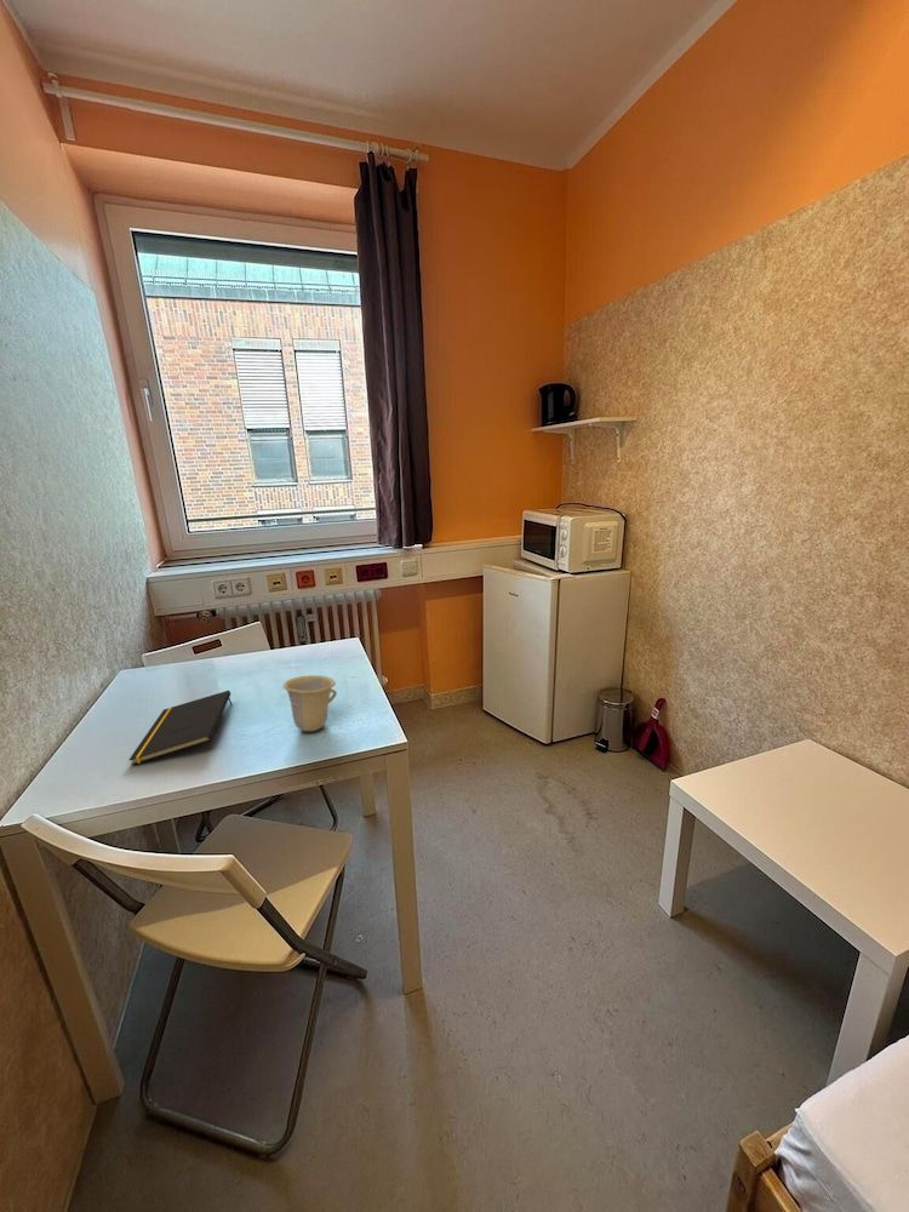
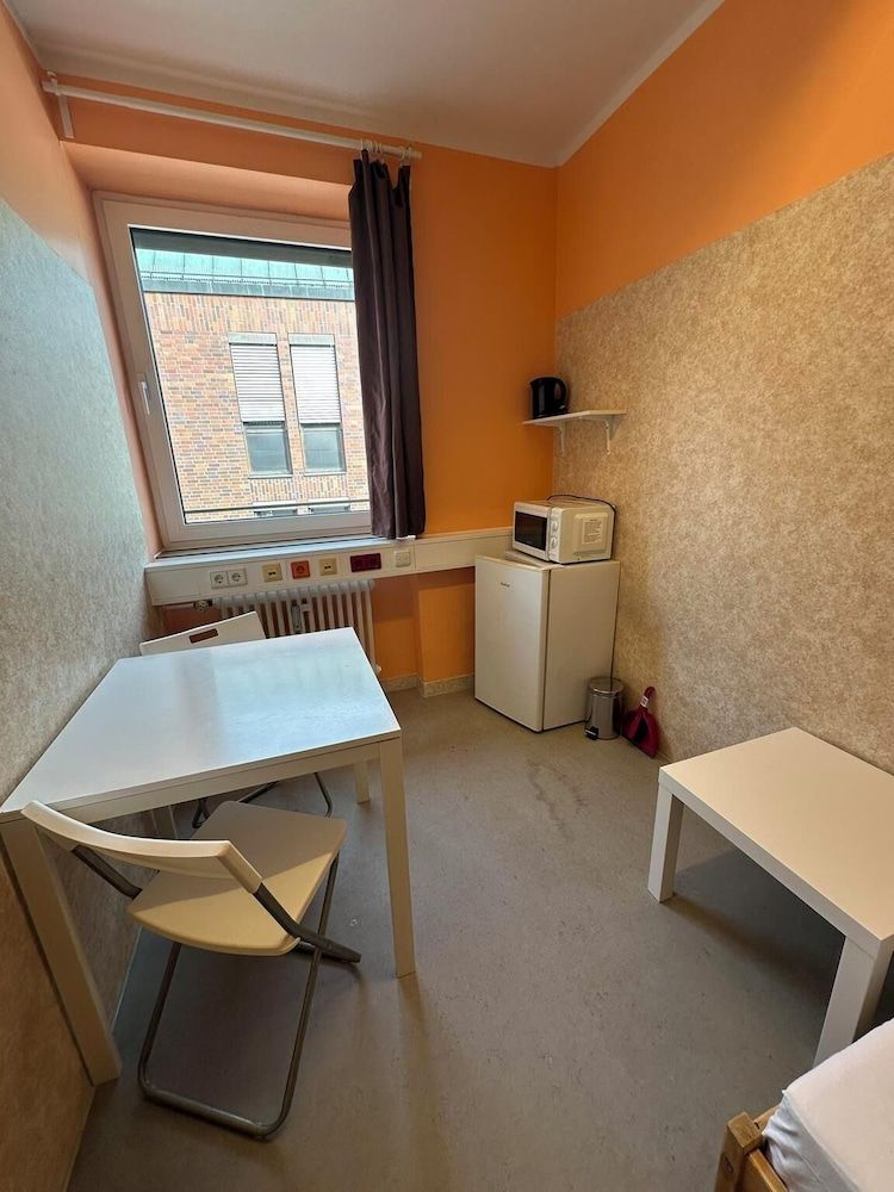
- cup [281,674,338,732]
- notepad [128,690,233,766]
